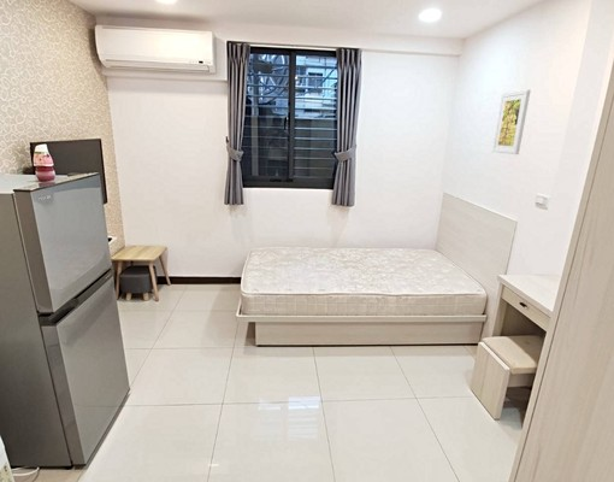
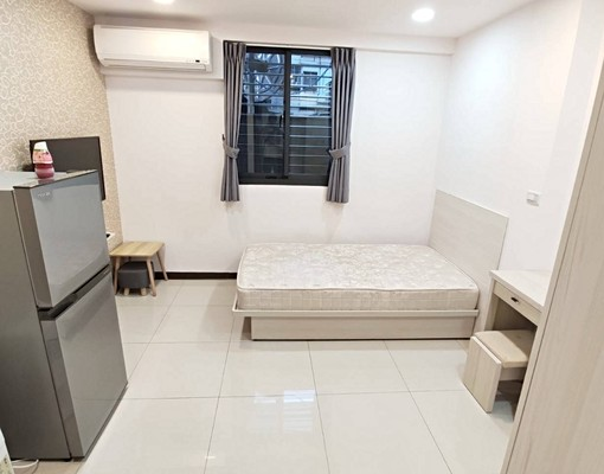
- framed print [491,88,532,155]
